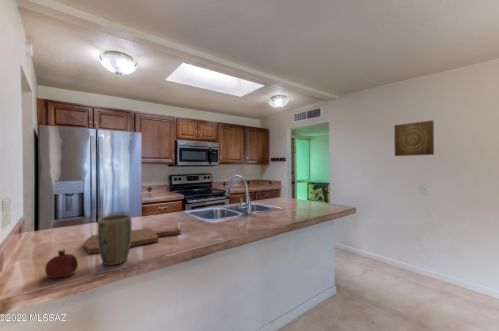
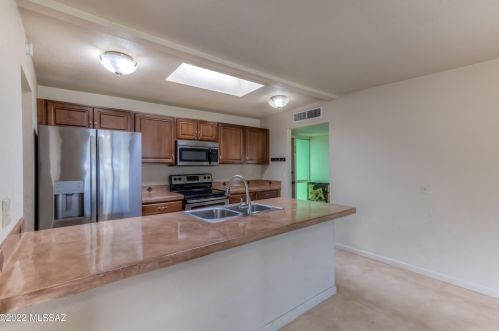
- plant pot [97,213,133,266]
- fruit [44,248,79,279]
- wall art [393,119,435,157]
- cutting board [84,227,182,255]
